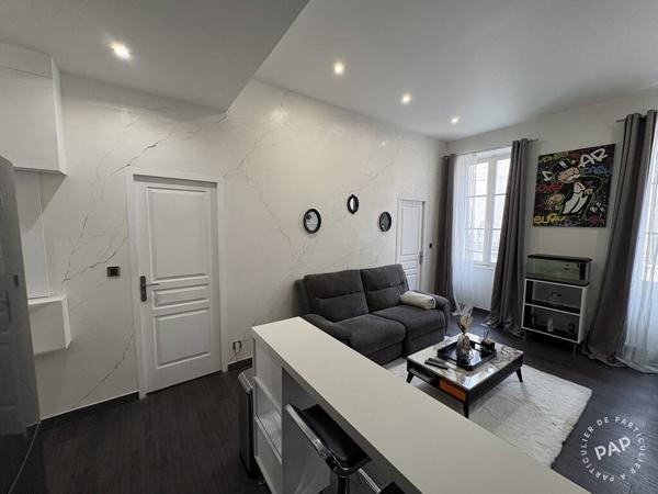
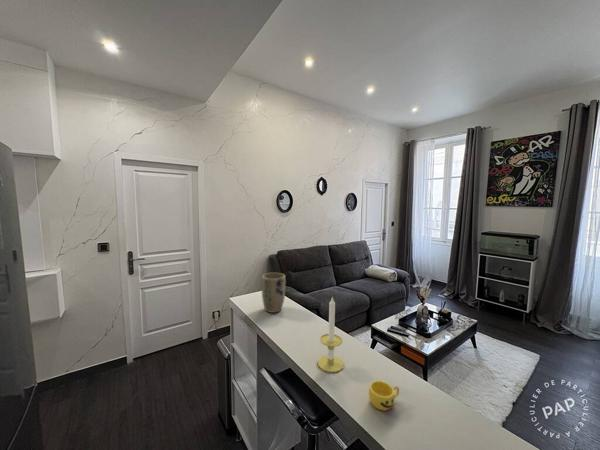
+ plant pot [261,272,287,314]
+ cup [368,380,400,412]
+ candle [317,296,345,374]
